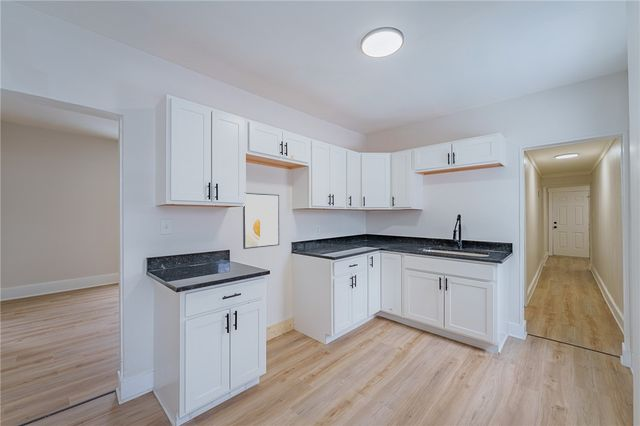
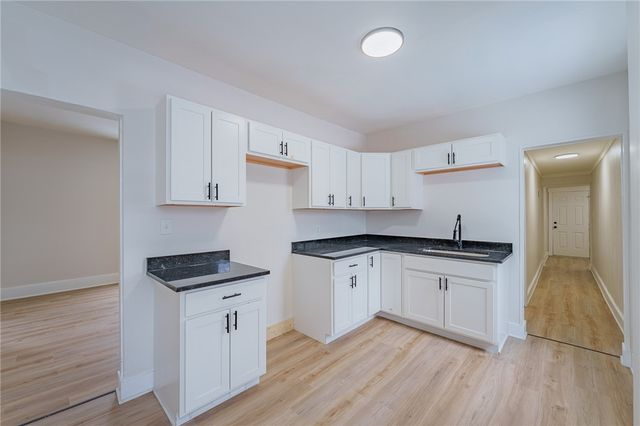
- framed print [242,192,280,250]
